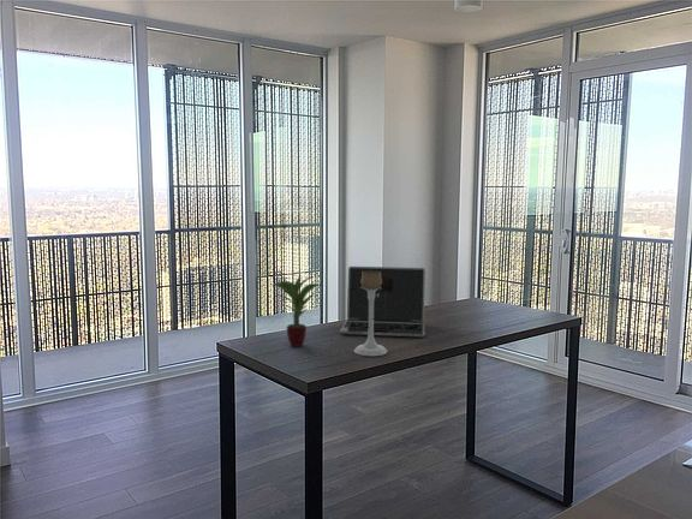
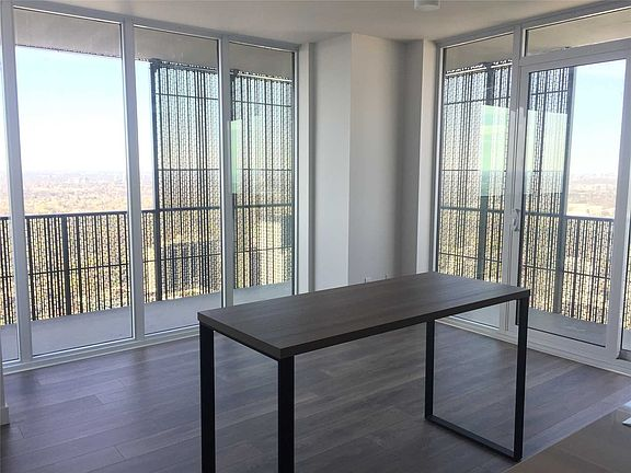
- candle holder [353,270,388,357]
- laptop [339,266,426,339]
- potted plant [270,274,323,347]
